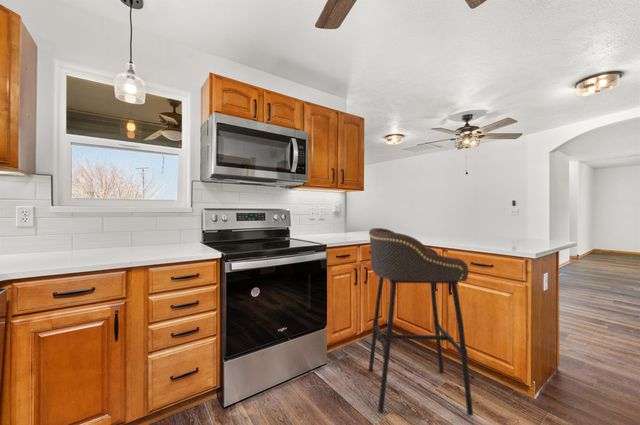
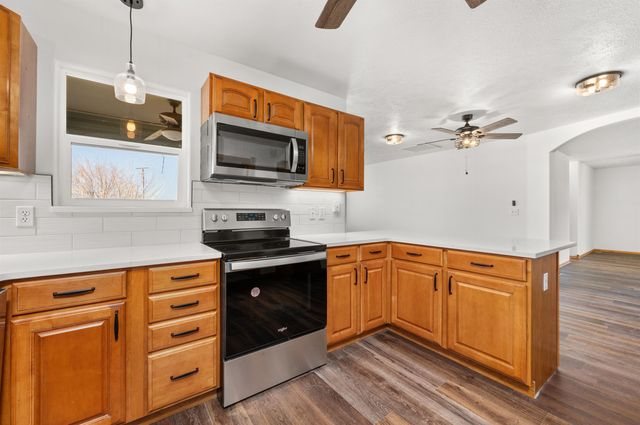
- bar stool [368,227,474,416]
